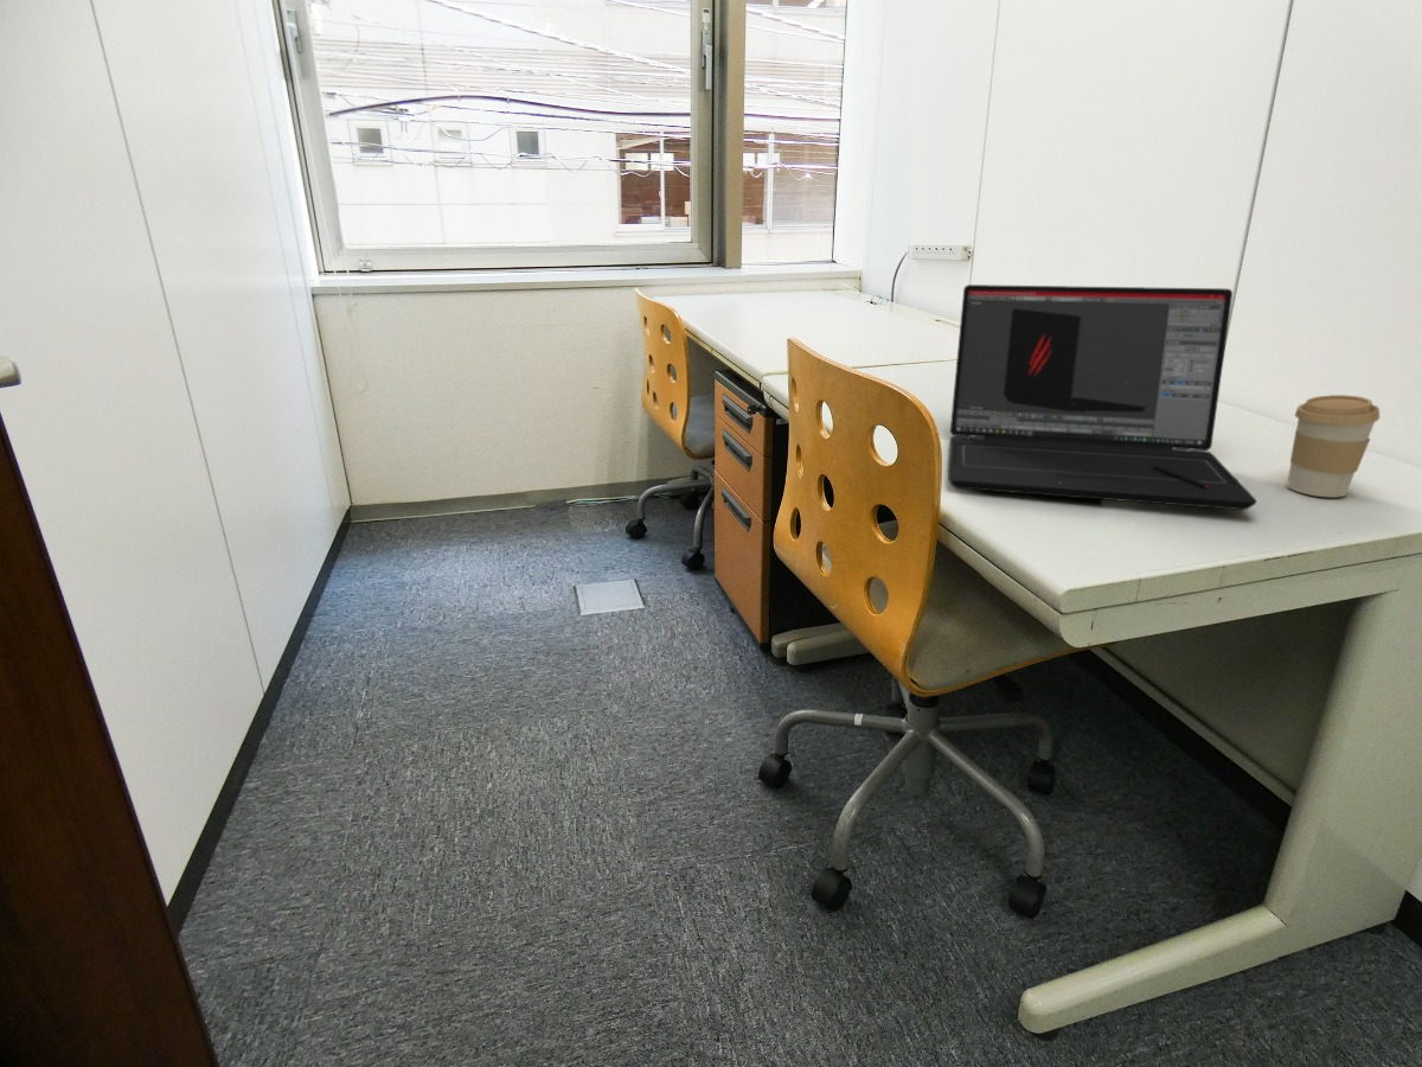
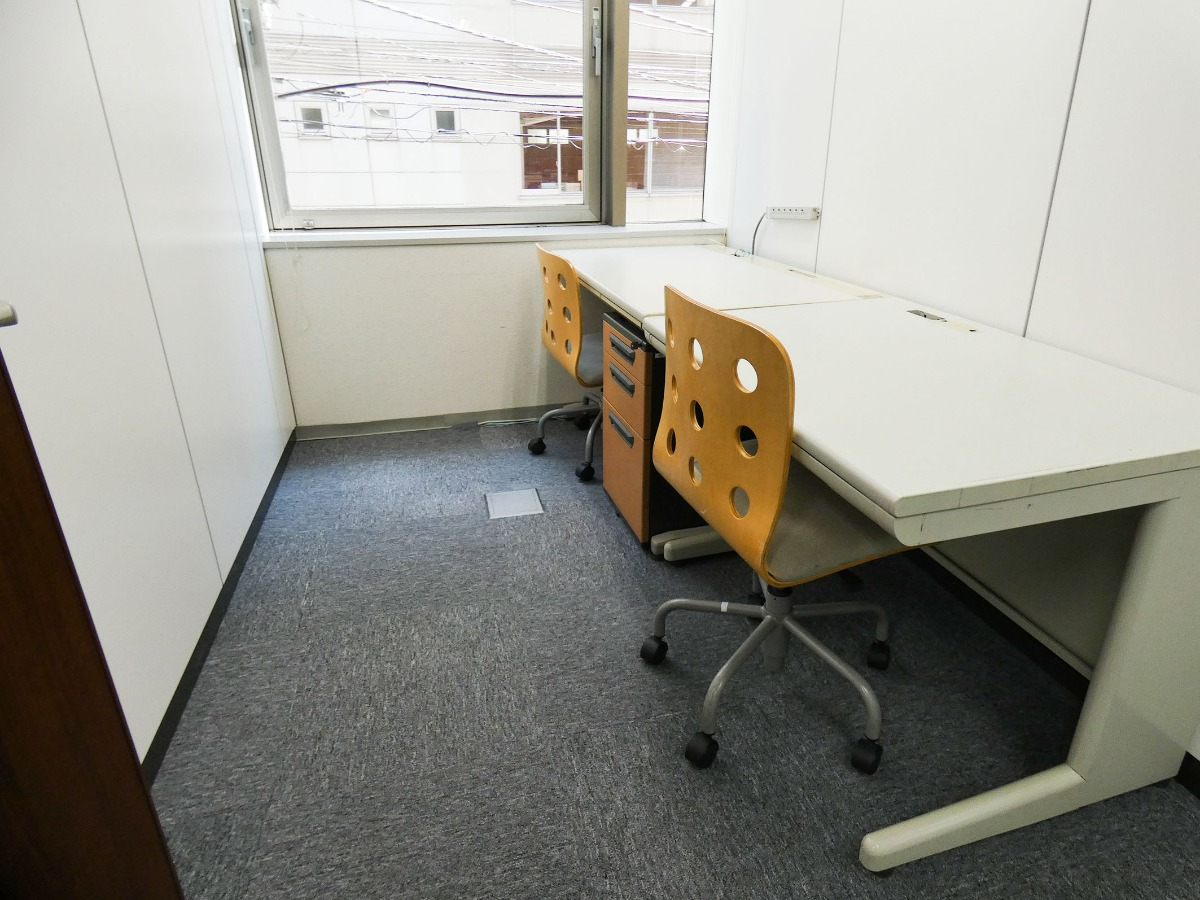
- coffee cup [1286,394,1381,498]
- laptop [947,283,1258,511]
